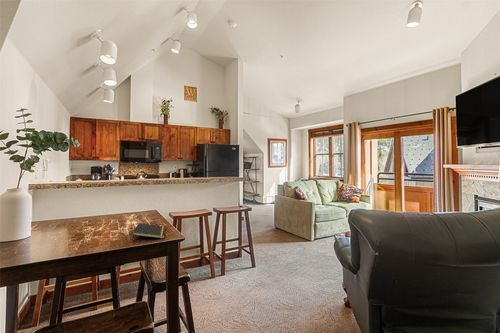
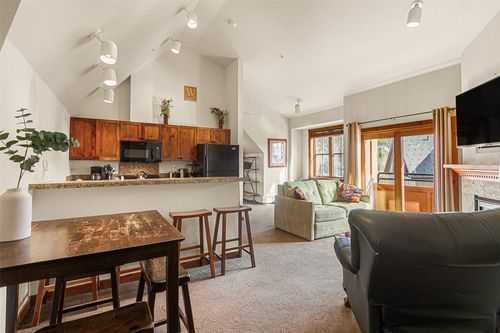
- notepad [131,222,167,242]
